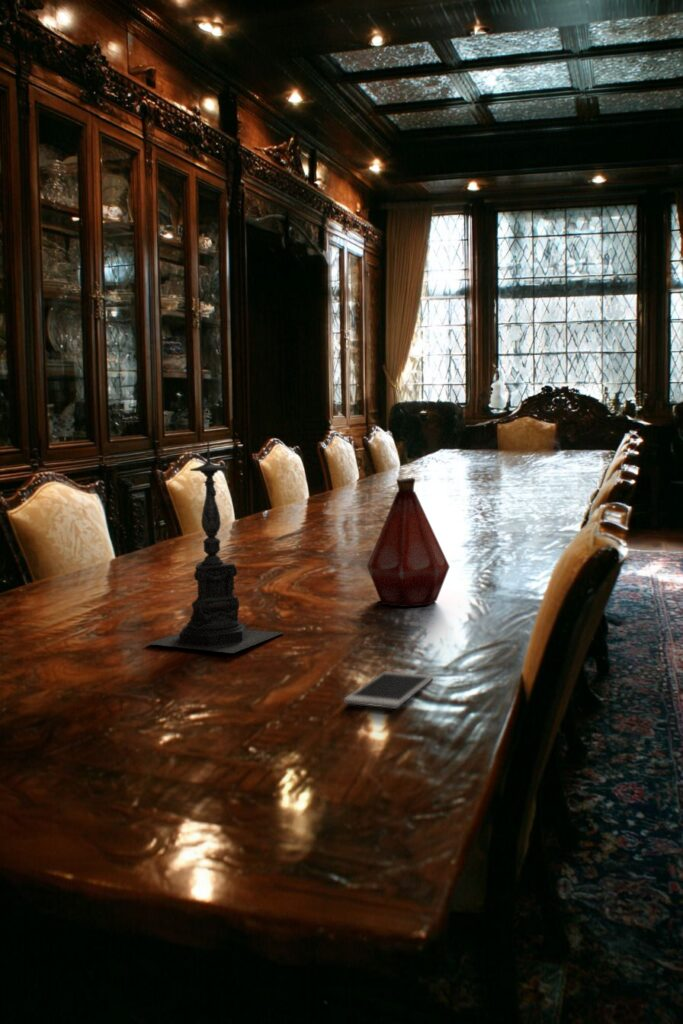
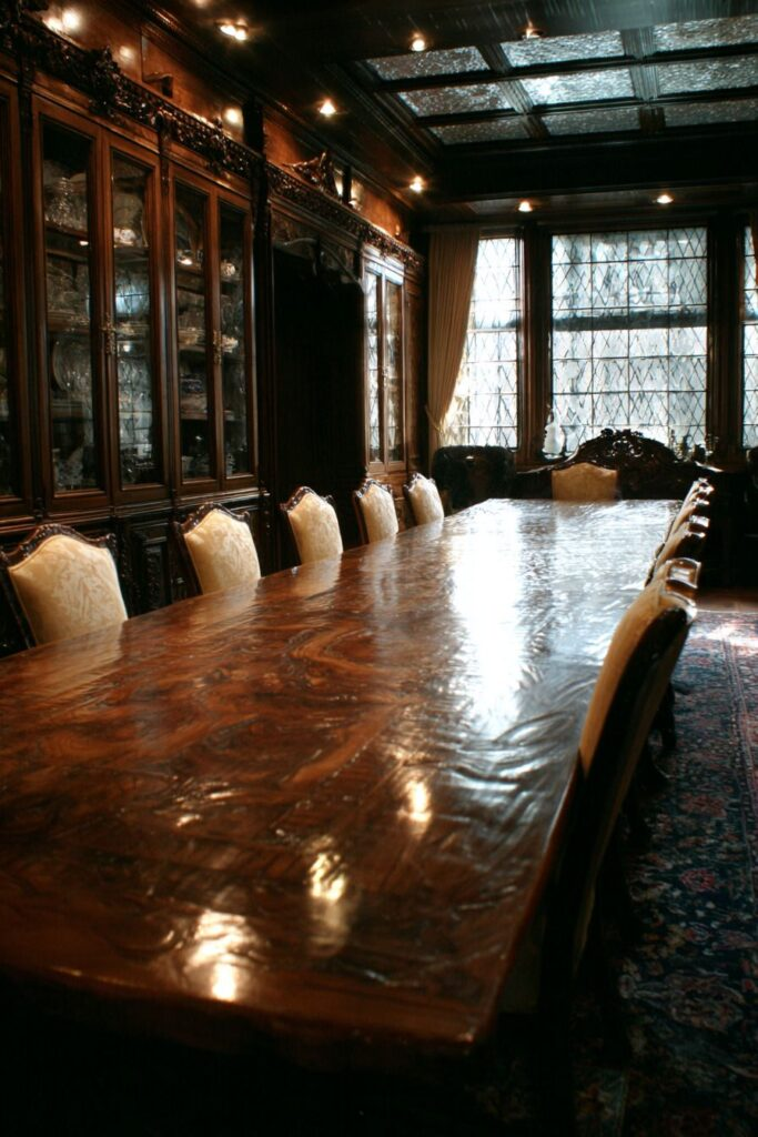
- bottle [366,477,451,608]
- candle holder [146,436,284,654]
- cell phone [343,670,434,710]
